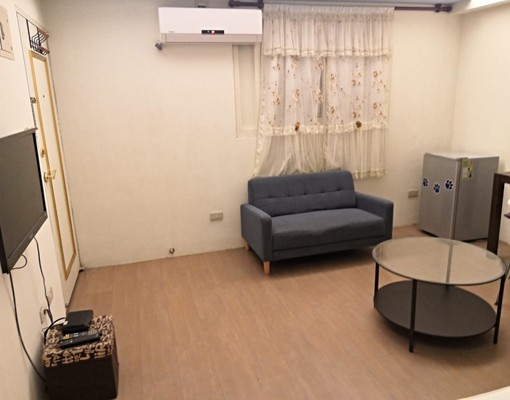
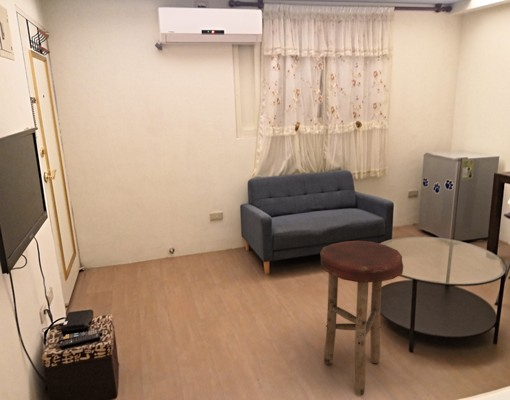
+ stool [319,240,404,396]
